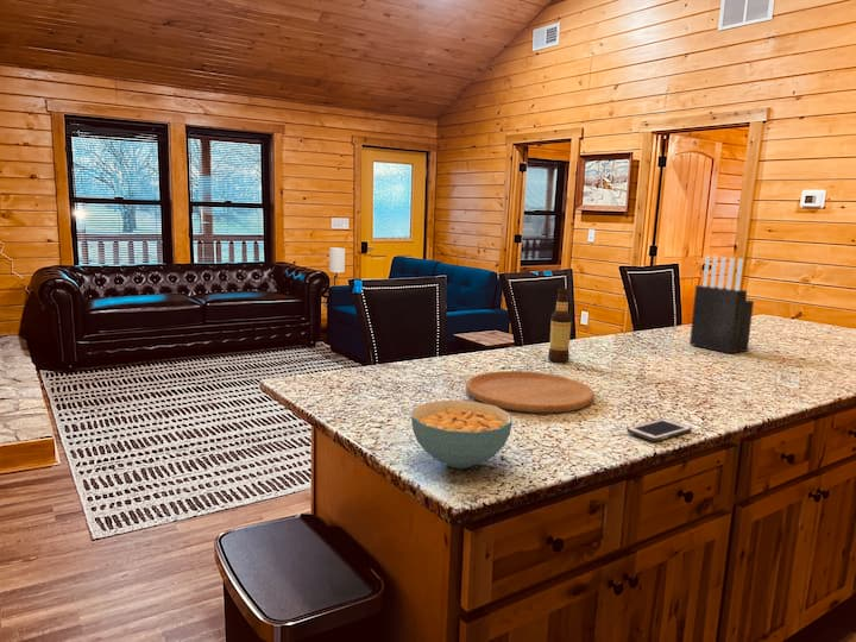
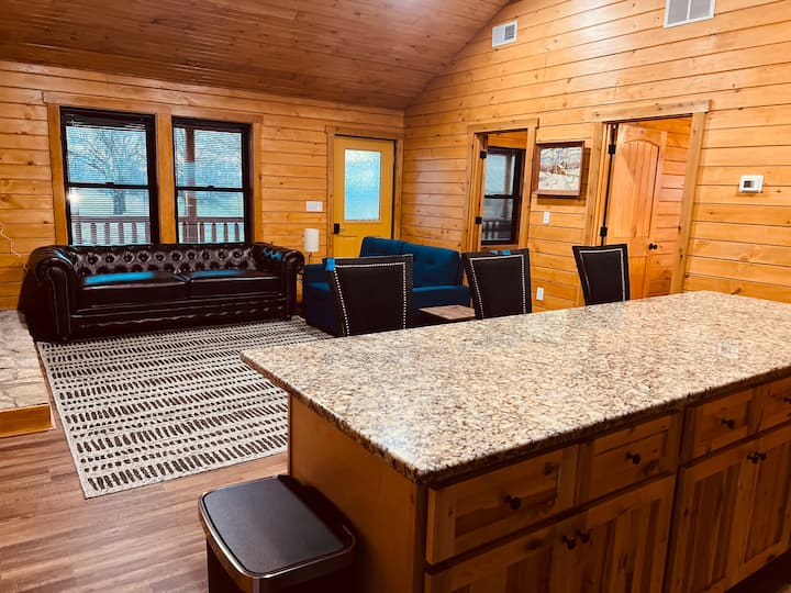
- cell phone [625,417,693,442]
- cutting board [465,370,596,414]
- cereal bowl [410,399,514,470]
- bottle [547,287,573,364]
- knife block [688,254,755,354]
